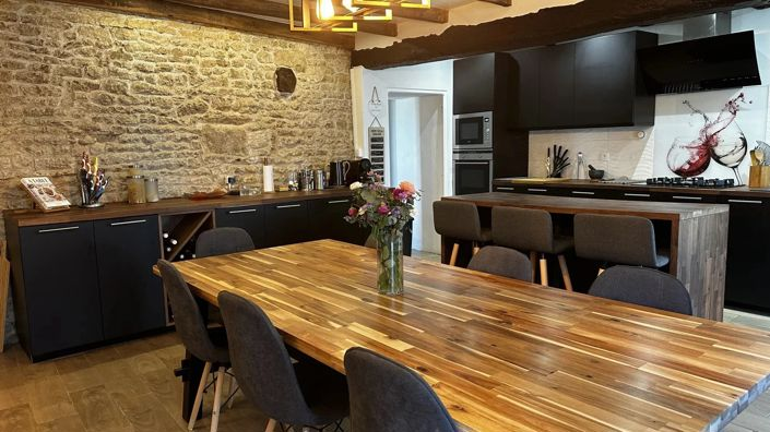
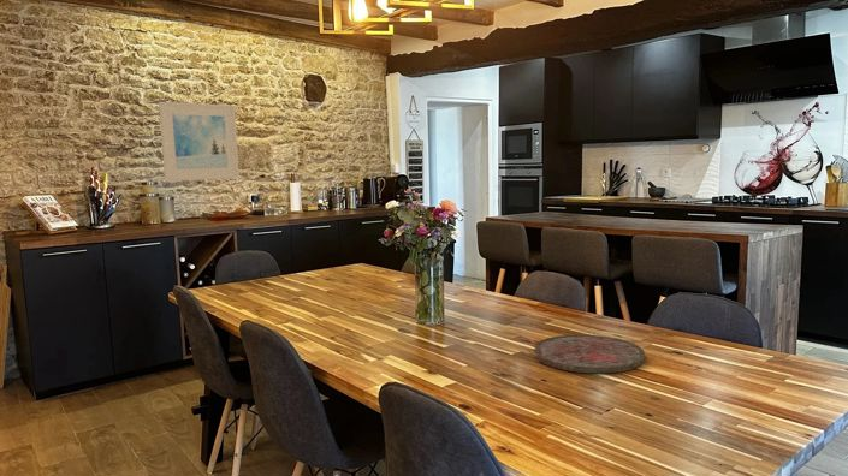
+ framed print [158,101,241,183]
+ cutting board [534,333,646,375]
